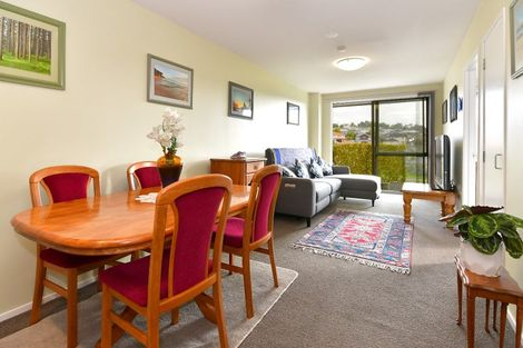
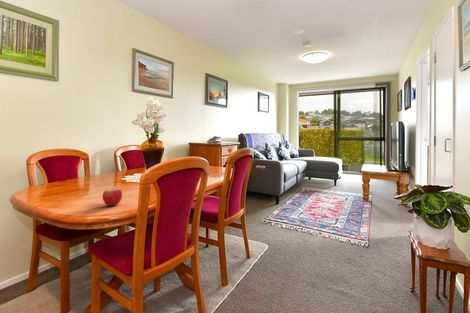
+ apple [102,183,123,207]
